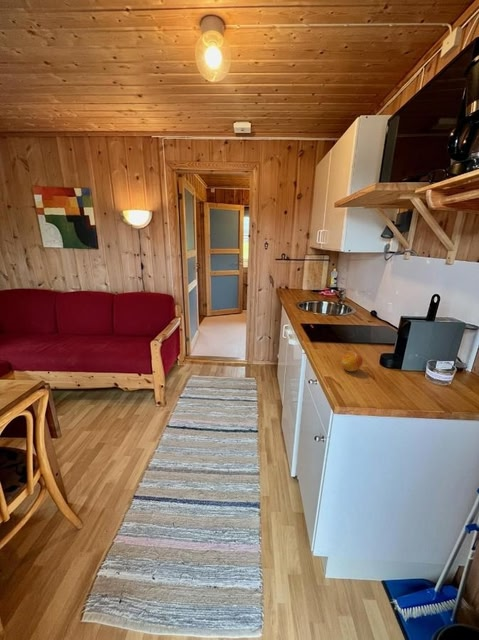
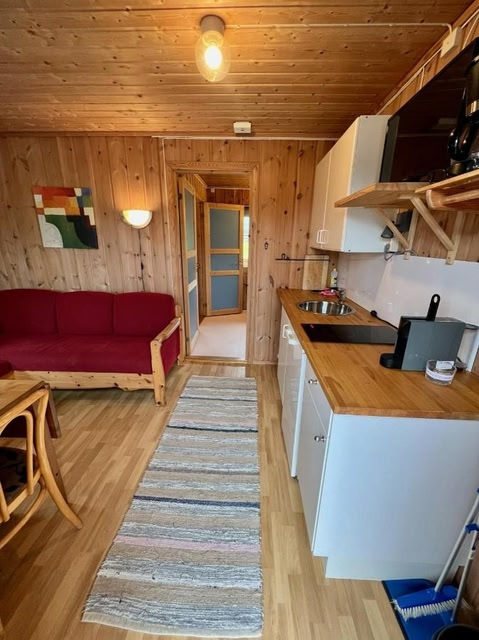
- fruit [340,352,364,372]
